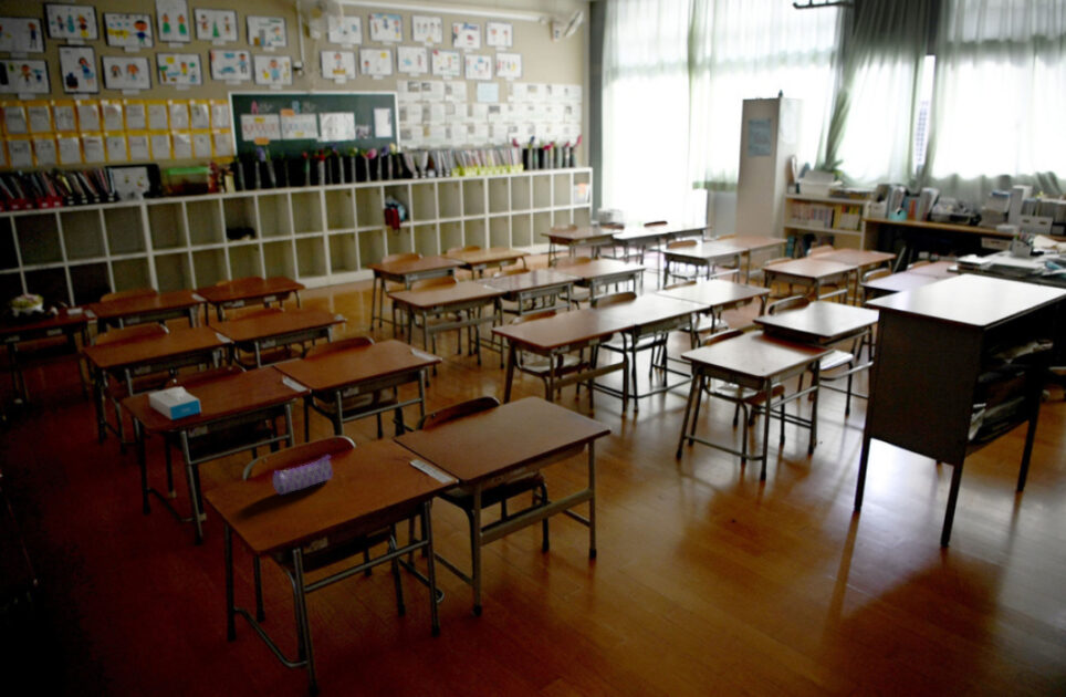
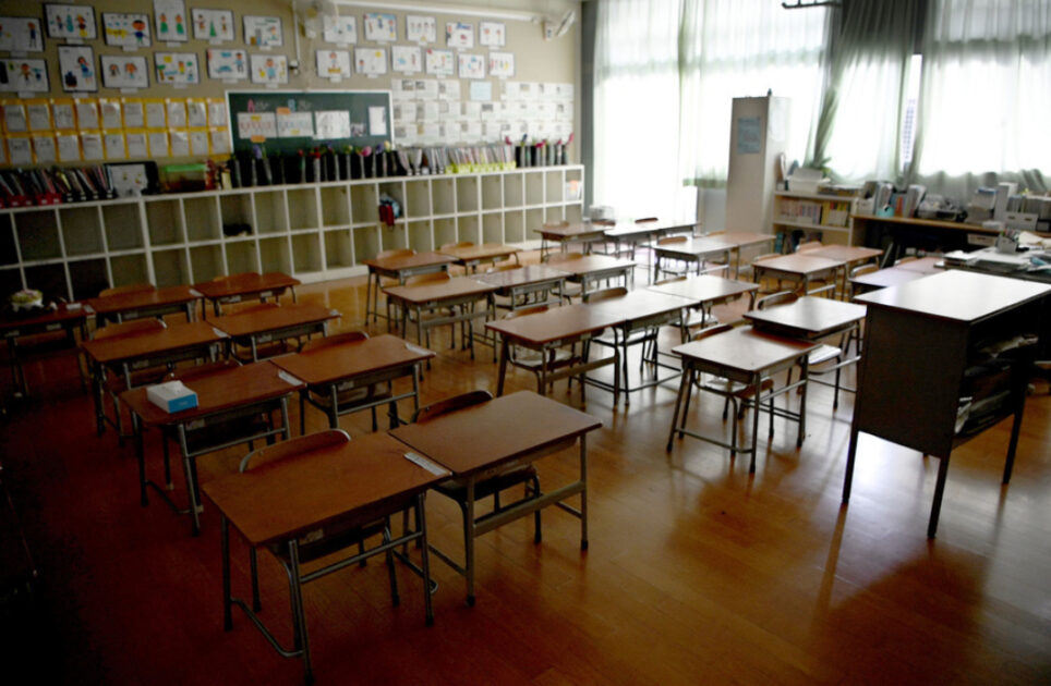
- pencil case [272,455,333,496]
